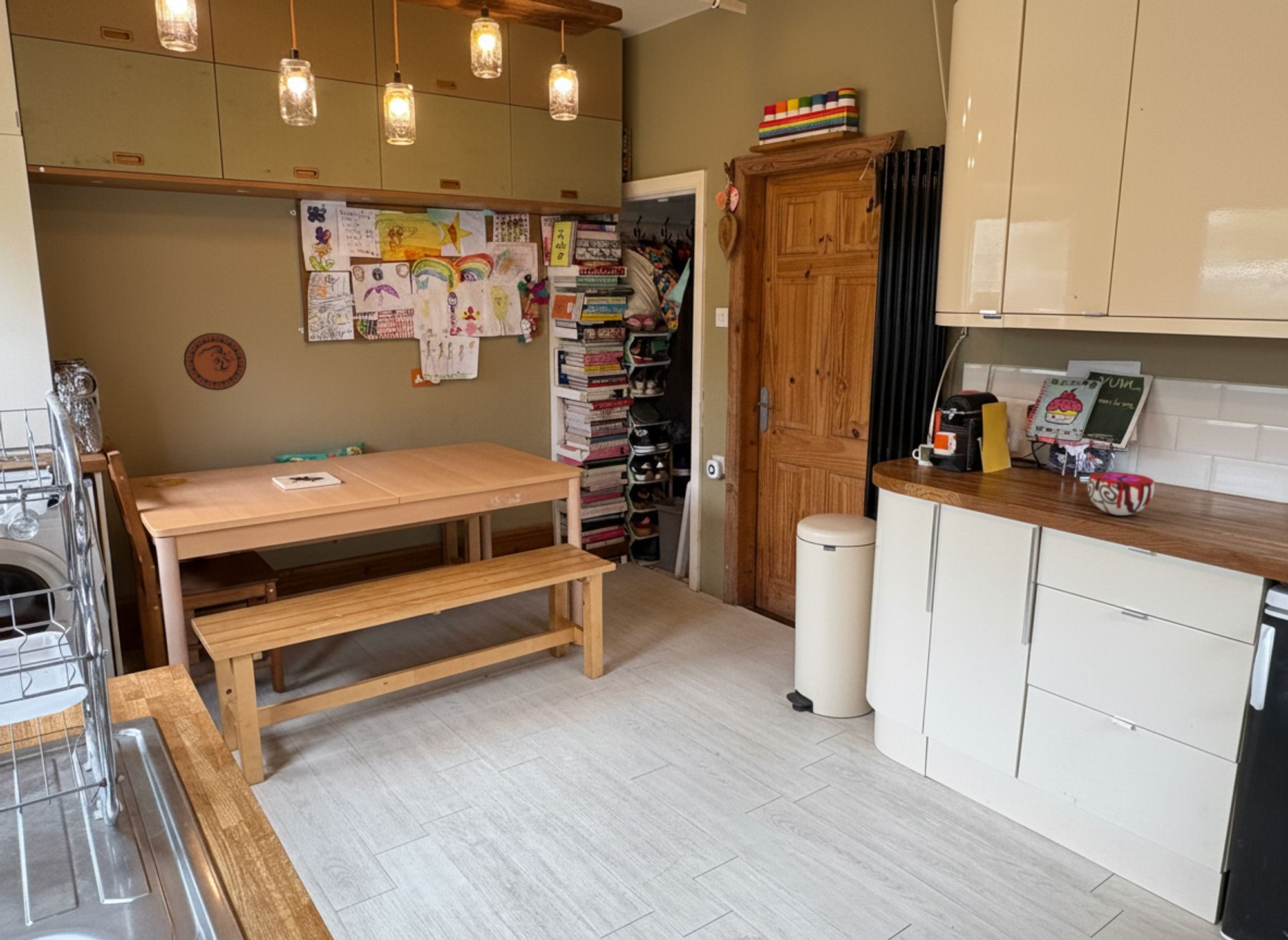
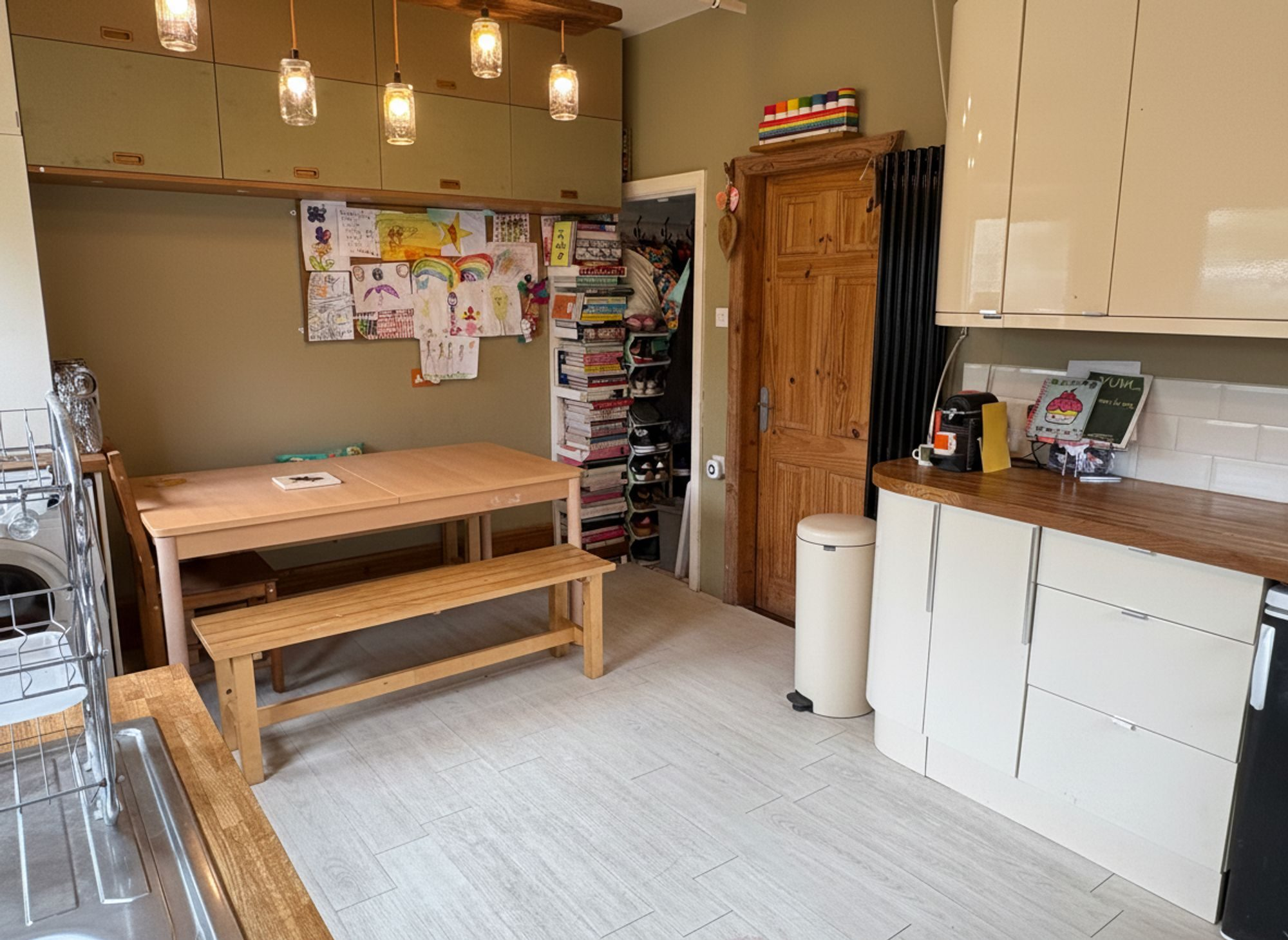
- decorative bowl [1086,472,1155,516]
- decorative plate [183,332,247,391]
